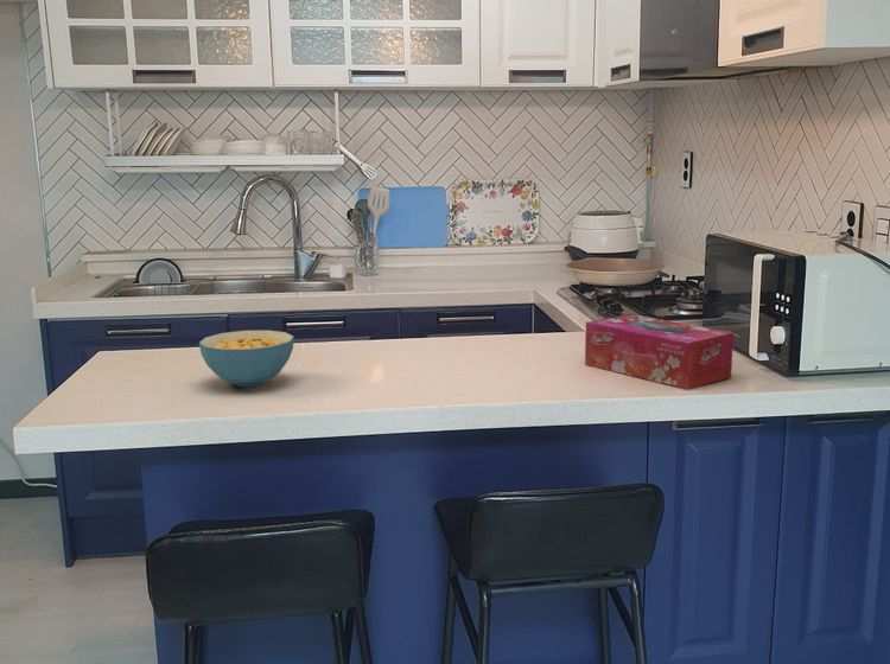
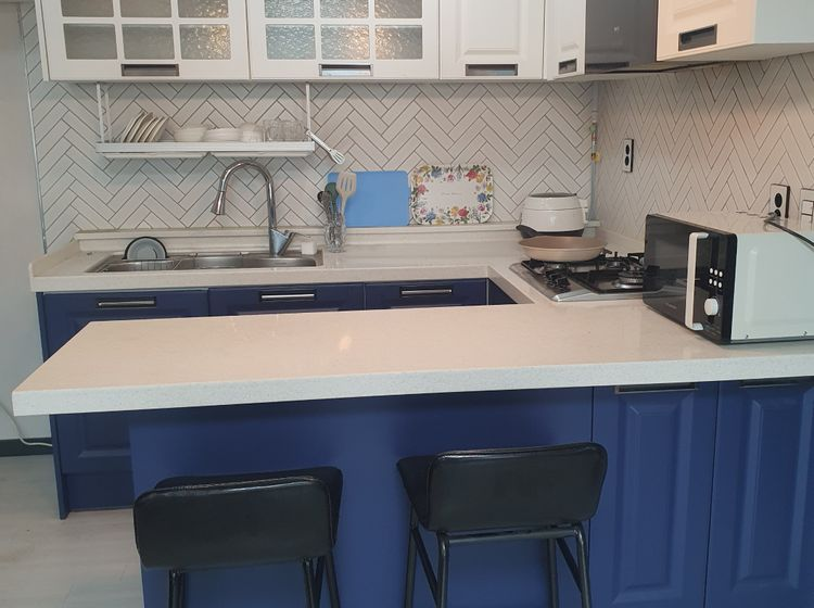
- tissue box [584,313,735,390]
- cereal bowl [198,330,295,388]
